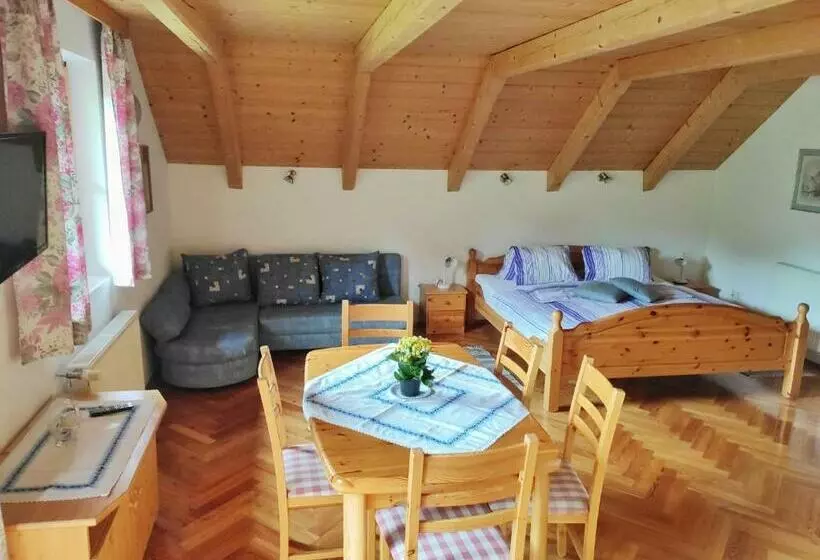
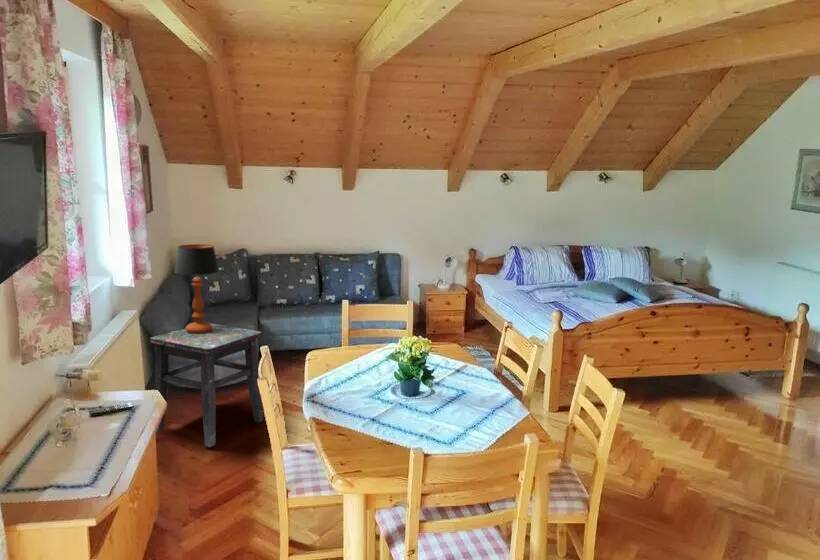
+ table lamp [174,243,220,334]
+ side table [149,322,265,448]
